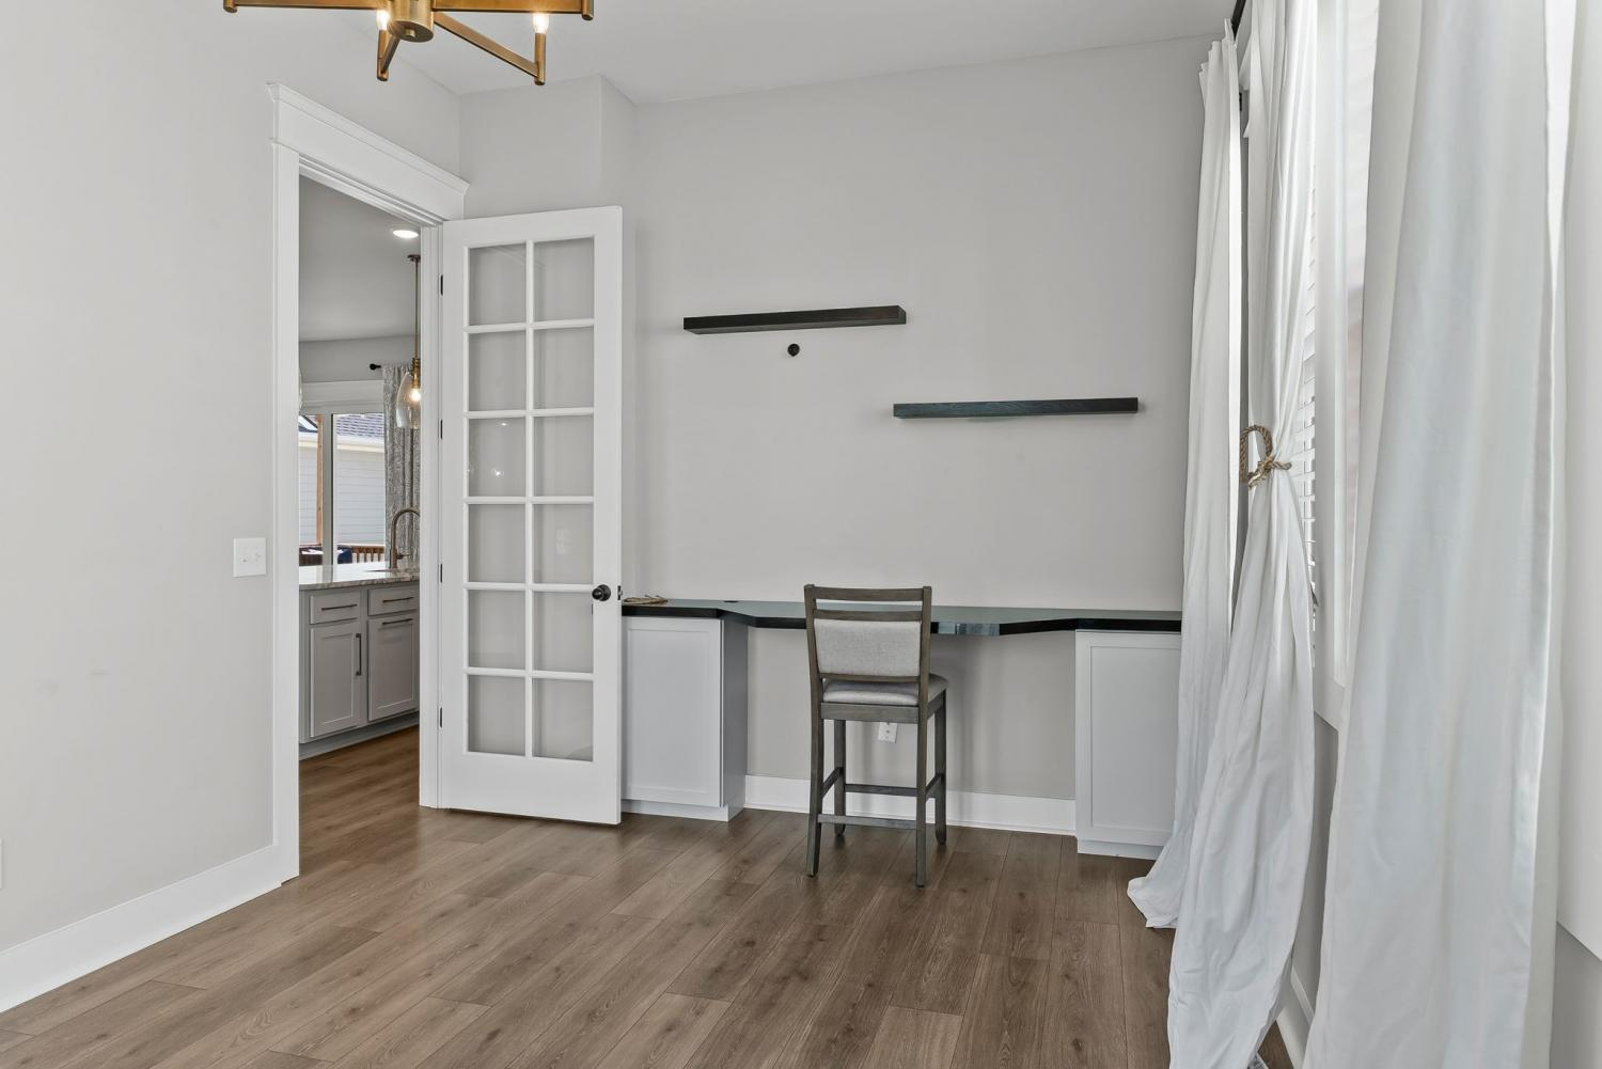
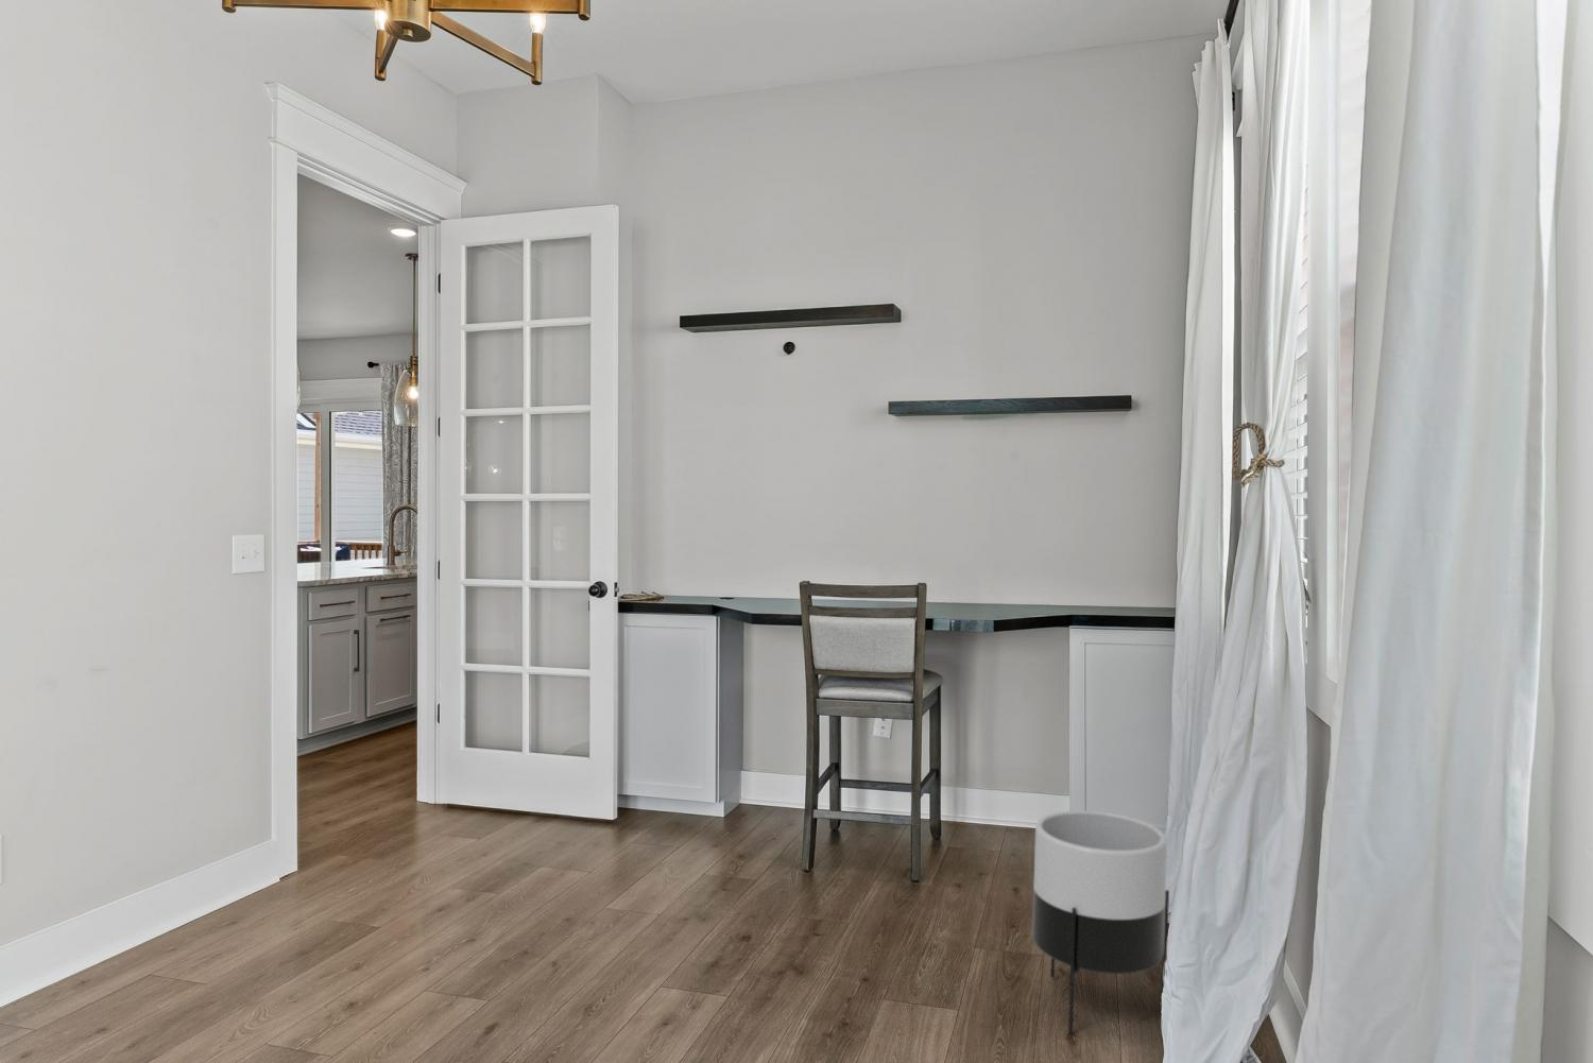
+ planter [1031,809,1171,1037]
